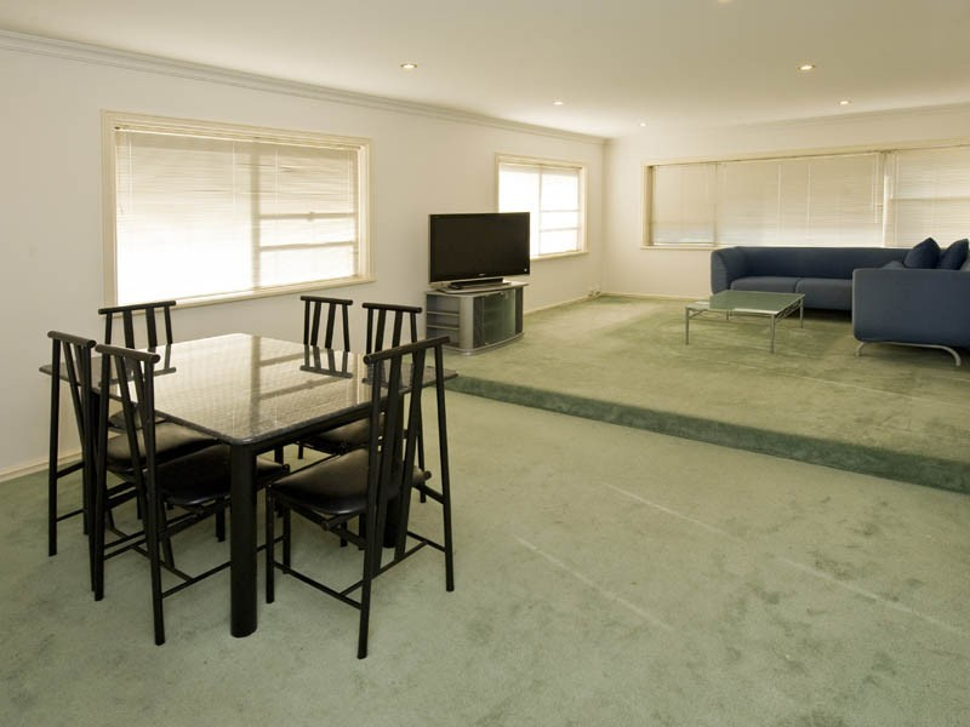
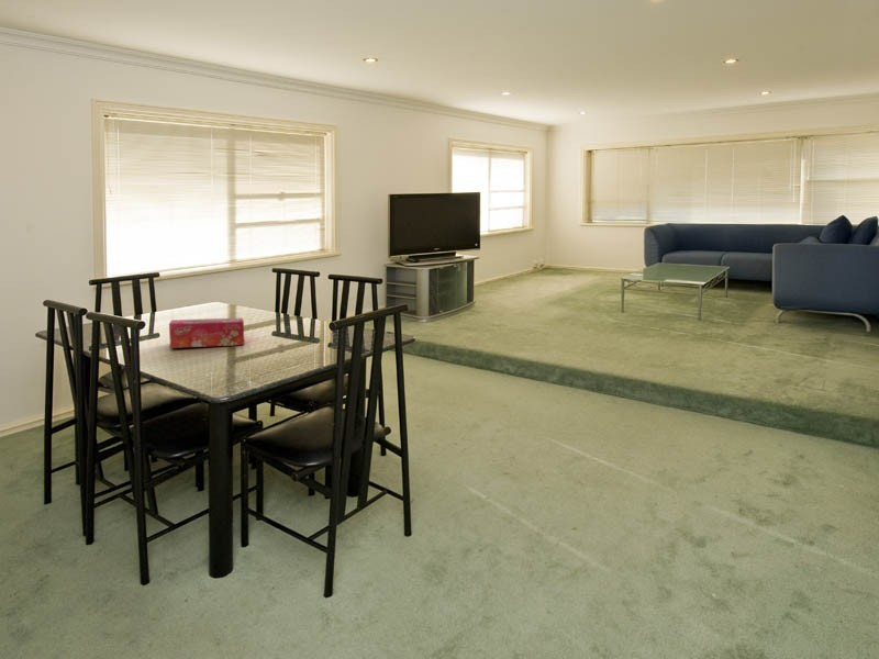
+ tissue box [168,317,245,349]
